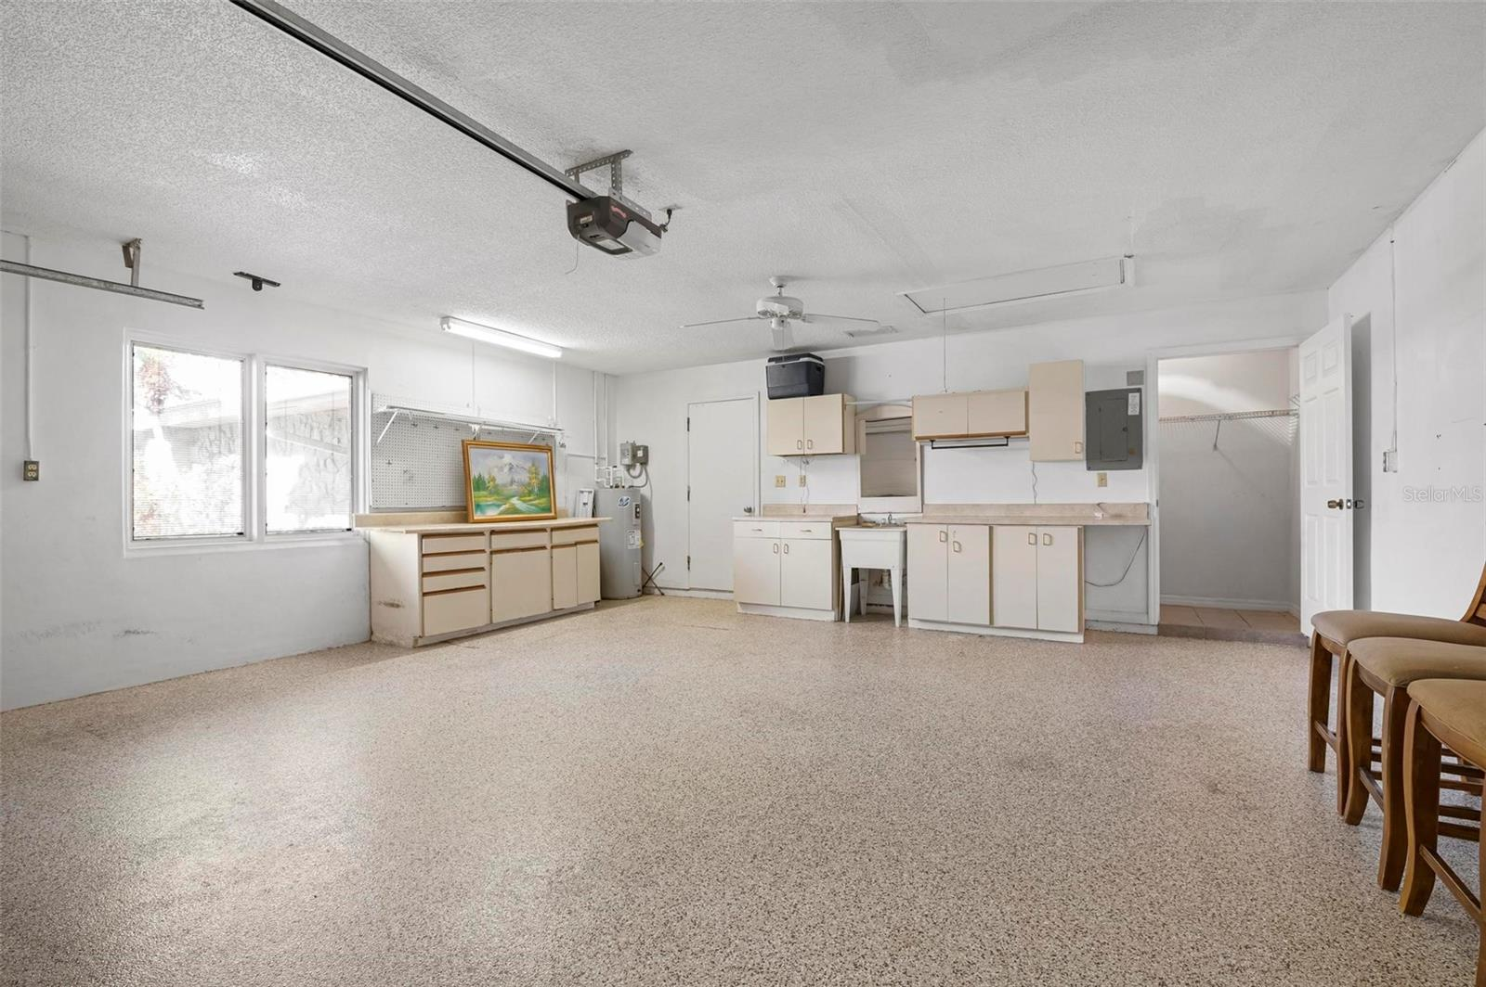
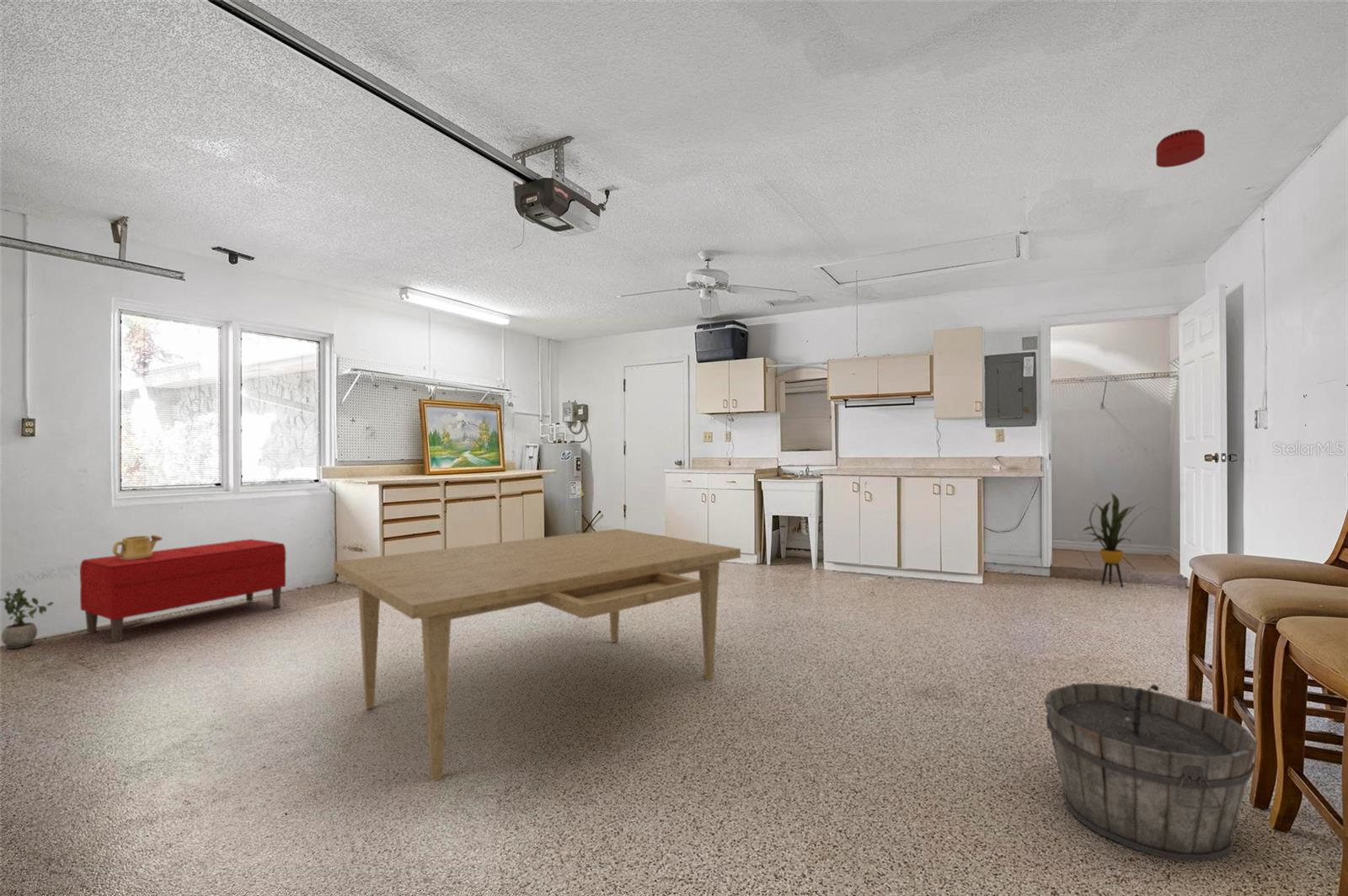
+ dining table [333,528,741,782]
+ wooden bucket [1044,680,1259,862]
+ smoke detector [1155,129,1206,168]
+ watering can [111,534,163,559]
+ potted plant [0,587,55,649]
+ bench [79,538,286,643]
+ house plant [1081,492,1157,587]
